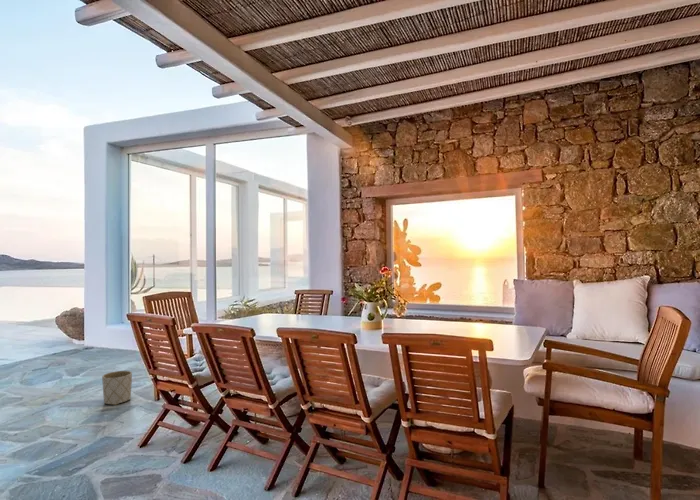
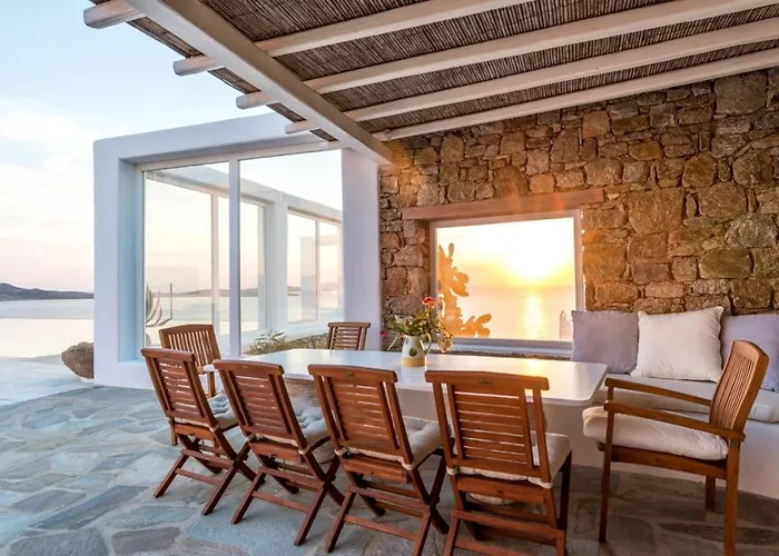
- planter [101,370,133,406]
